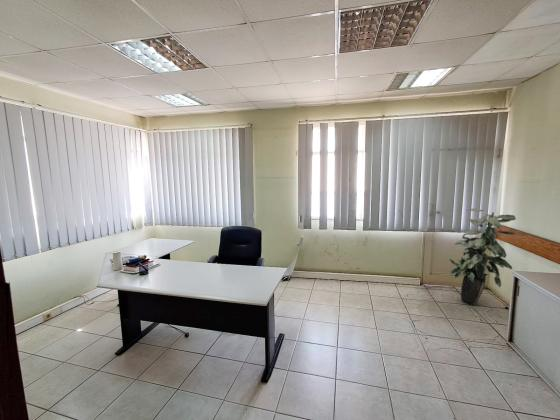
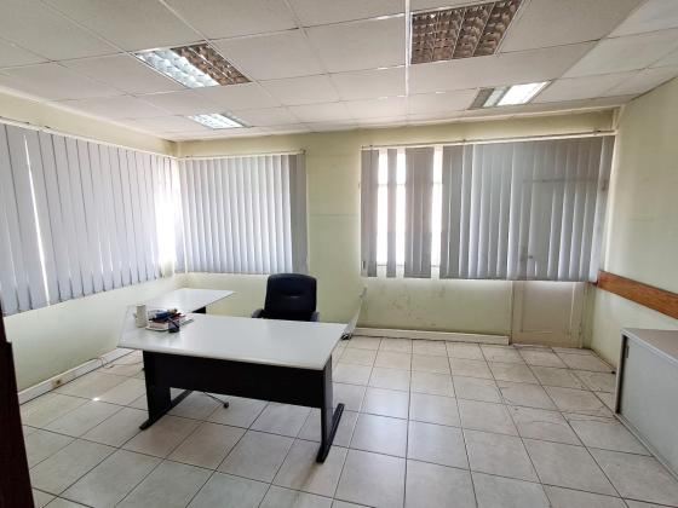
- indoor plant [448,207,517,306]
